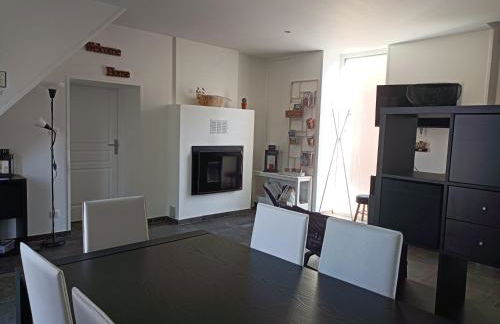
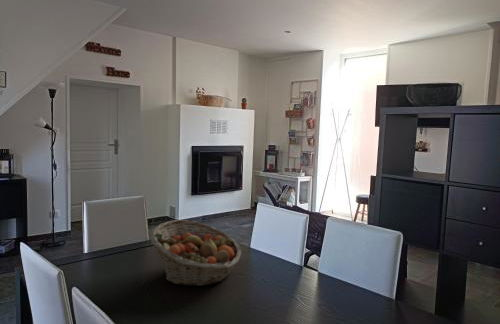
+ fruit basket [149,219,242,287]
